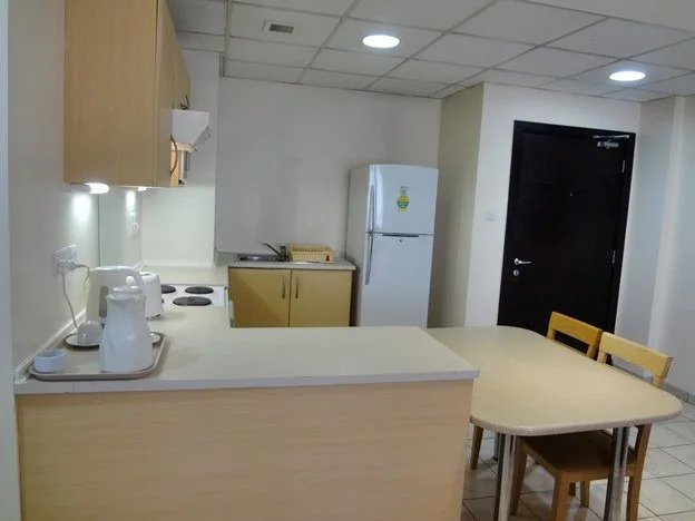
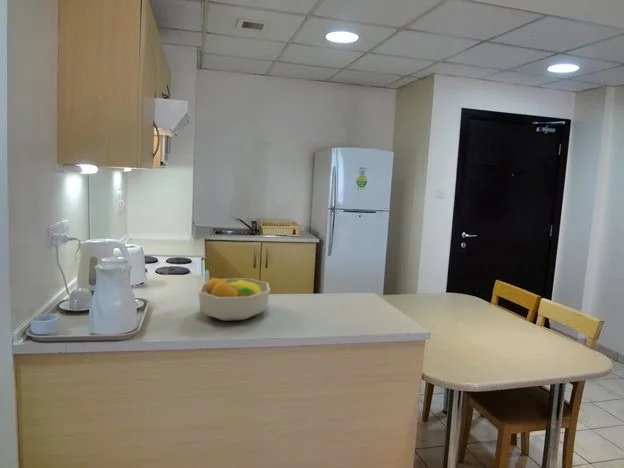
+ fruit bowl [198,277,271,322]
